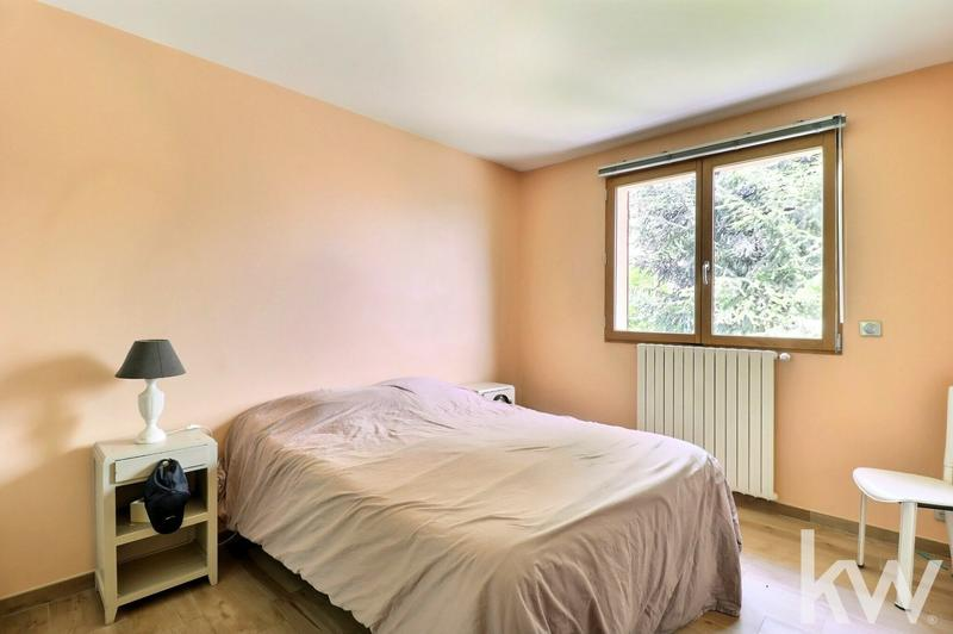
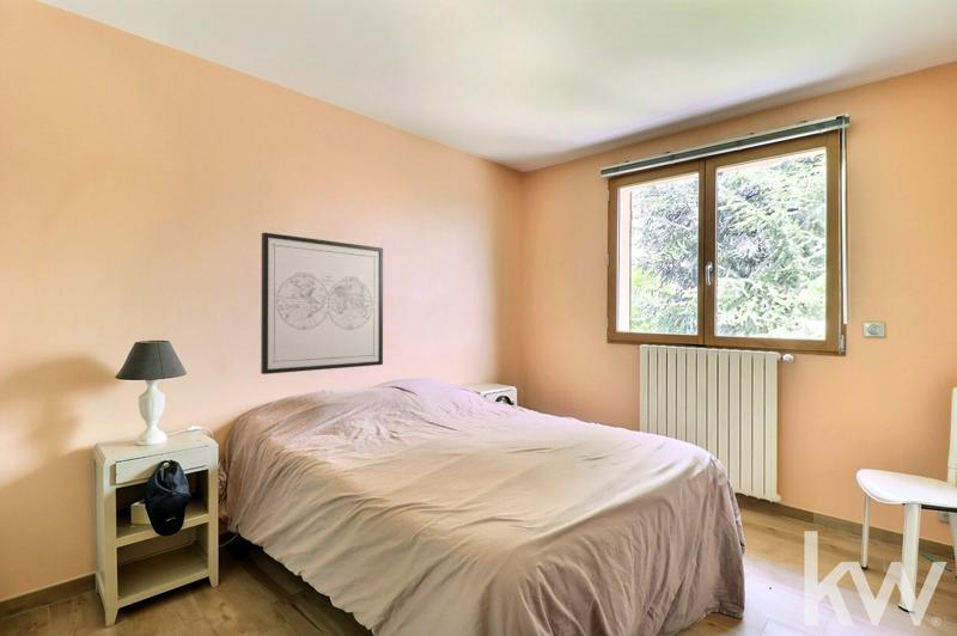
+ wall art [260,232,384,375]
